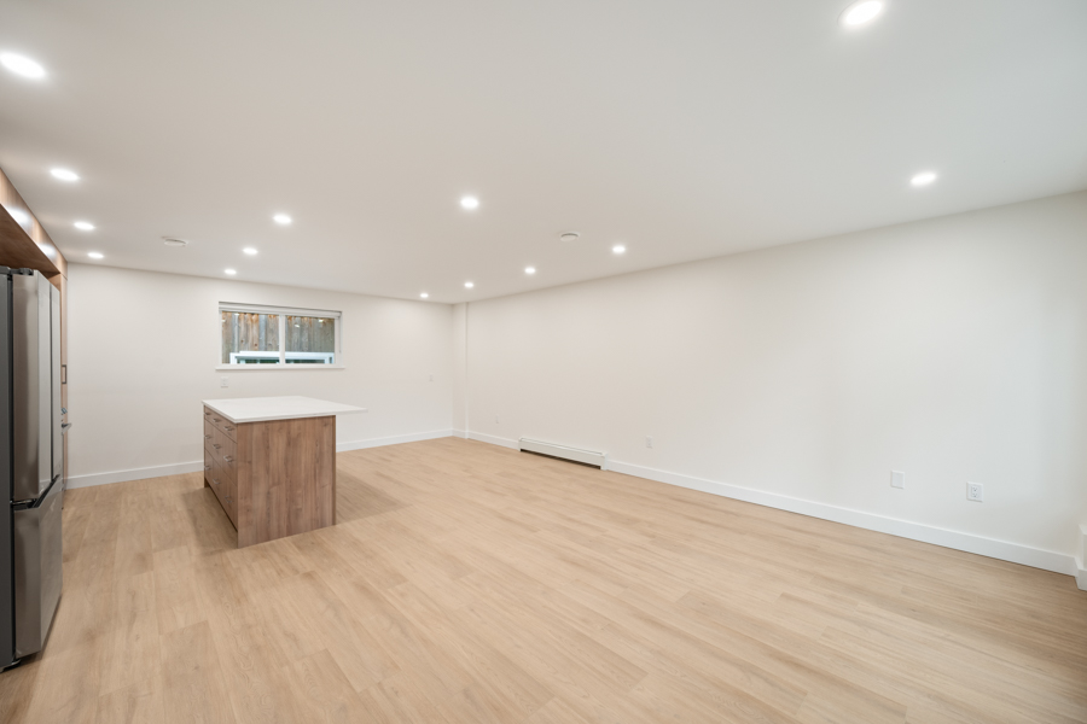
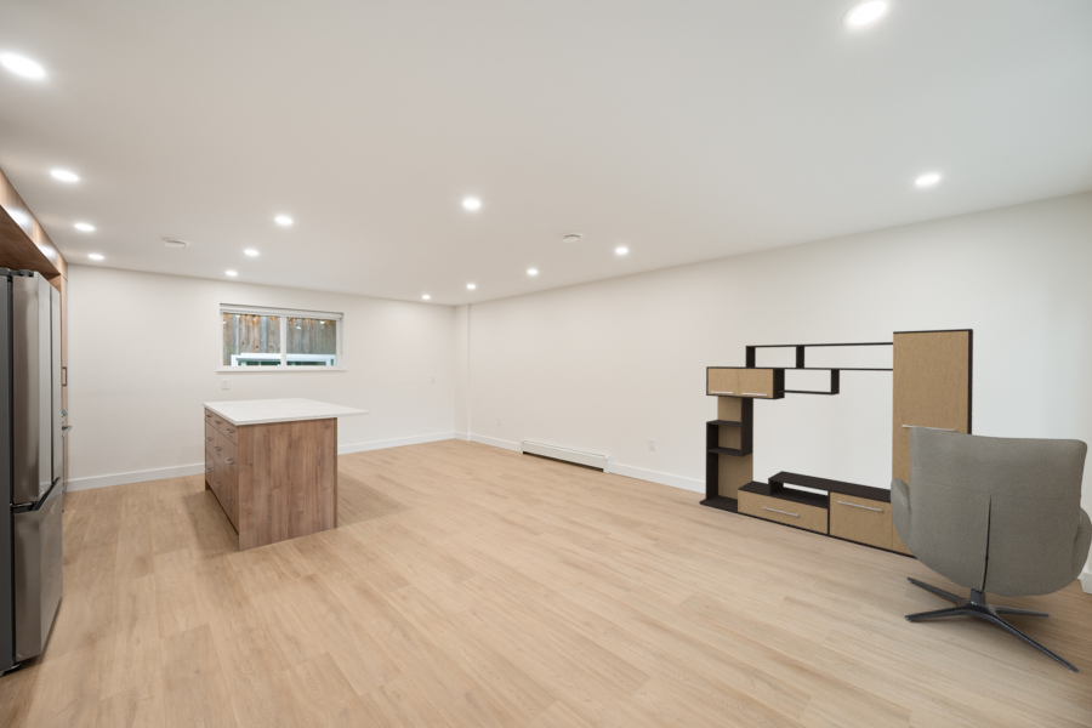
+ chair [889,427,1092,675]
+ media console [698,328,974,559]
